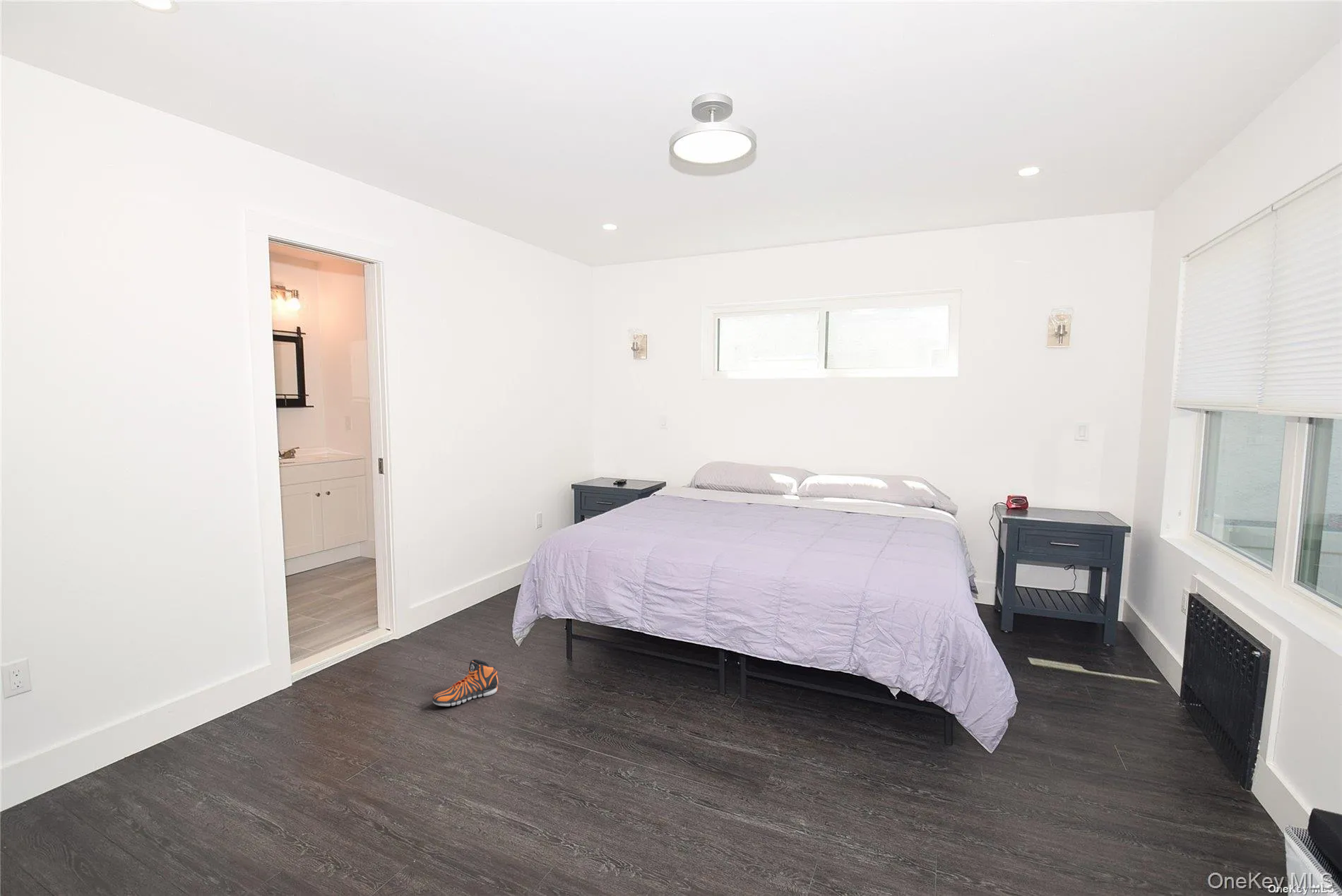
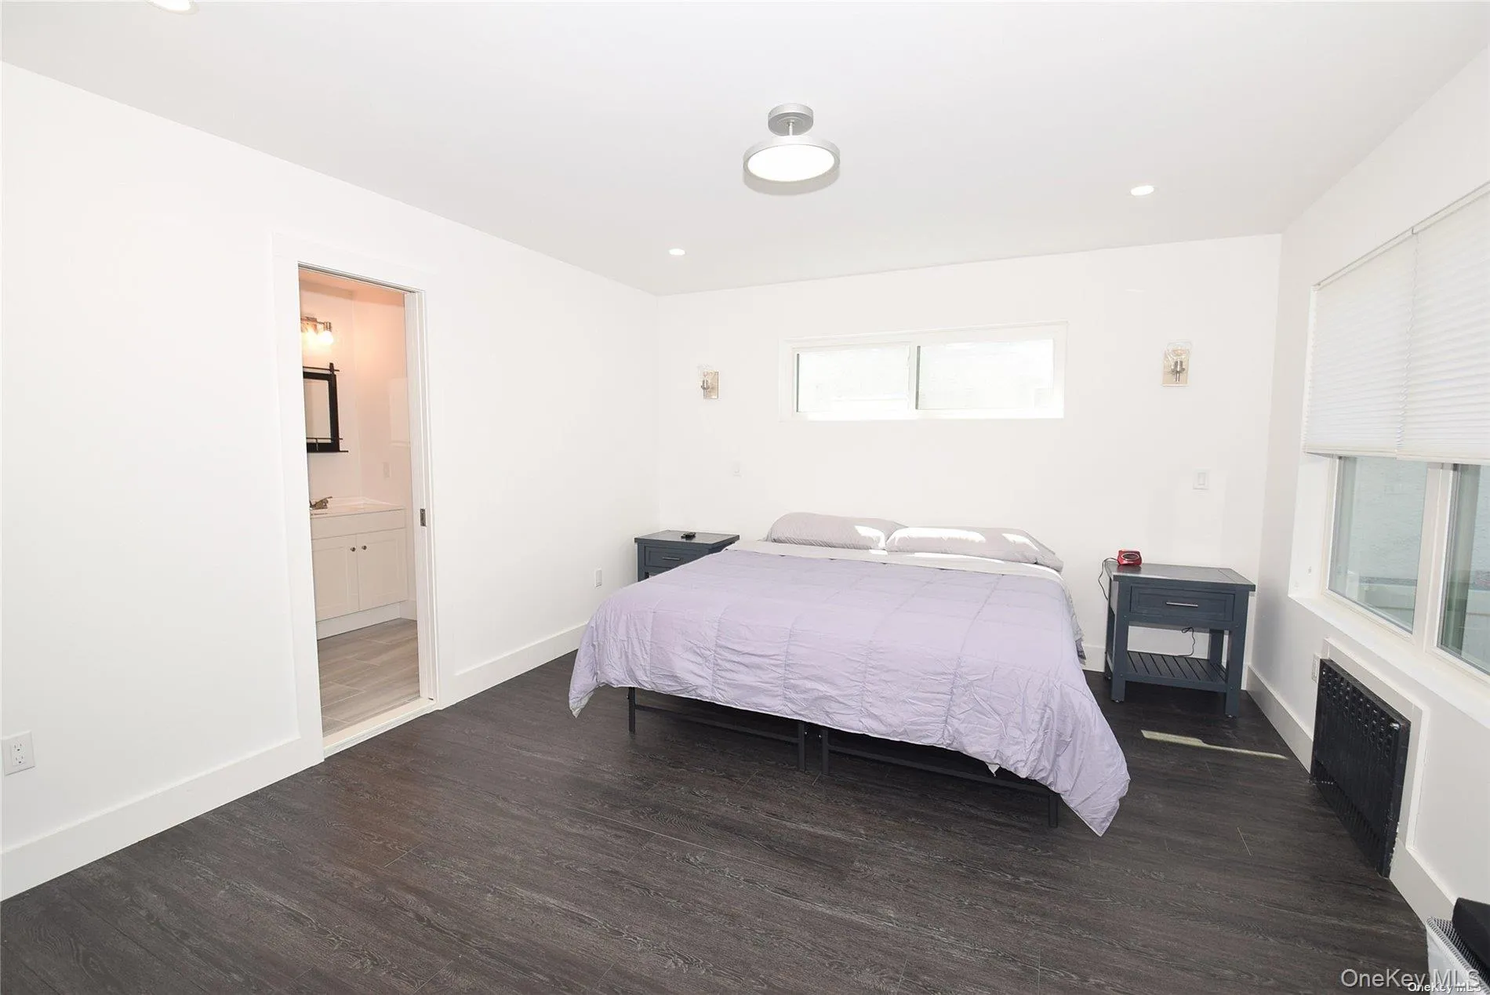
- sneaker [432,659,499,707]
